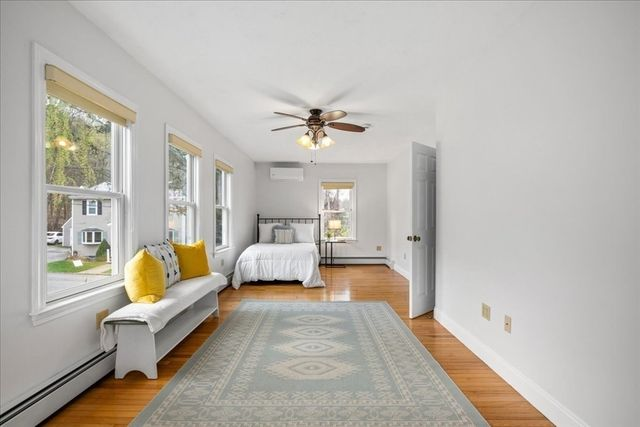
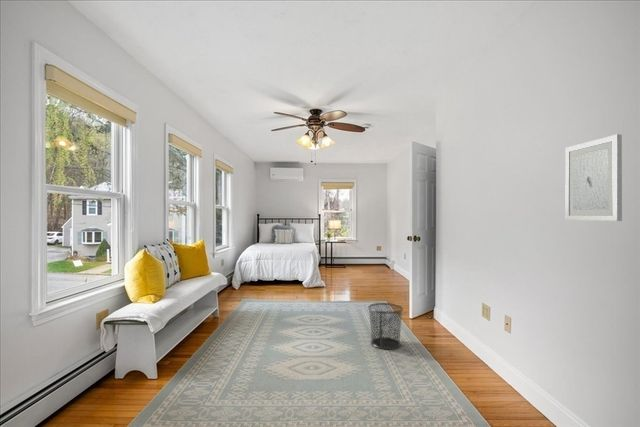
+ waste bin [367,302,404,350]
+ wall art [564,133,623,222]
